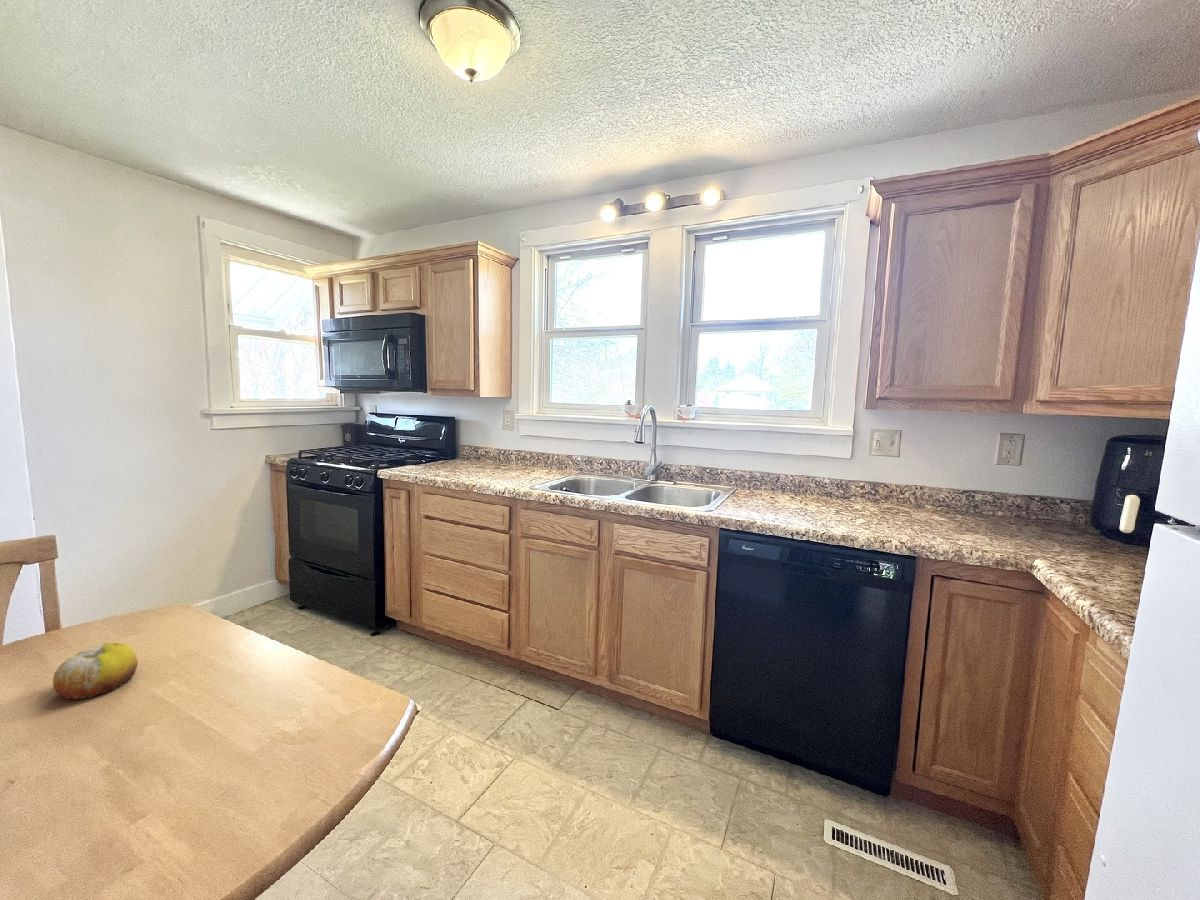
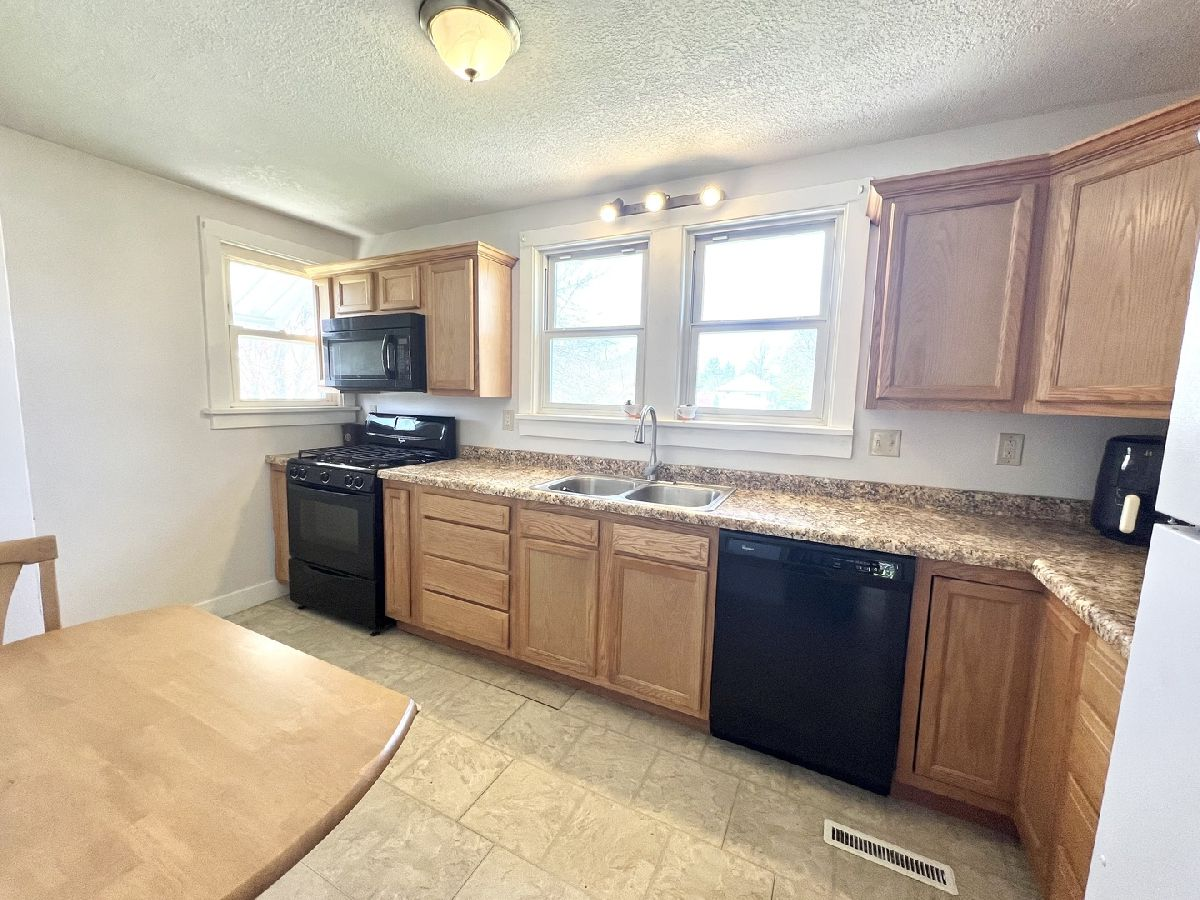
- fruit [52,641,139,701]
